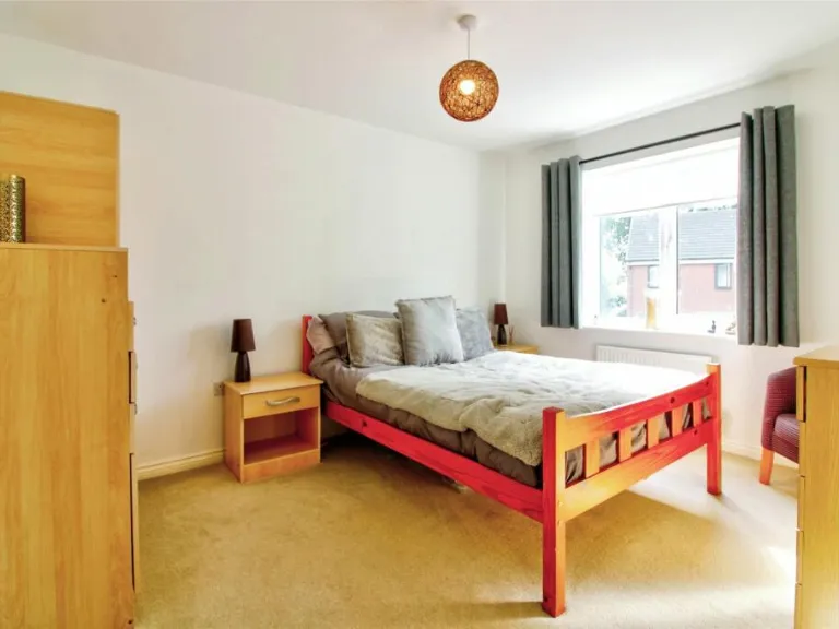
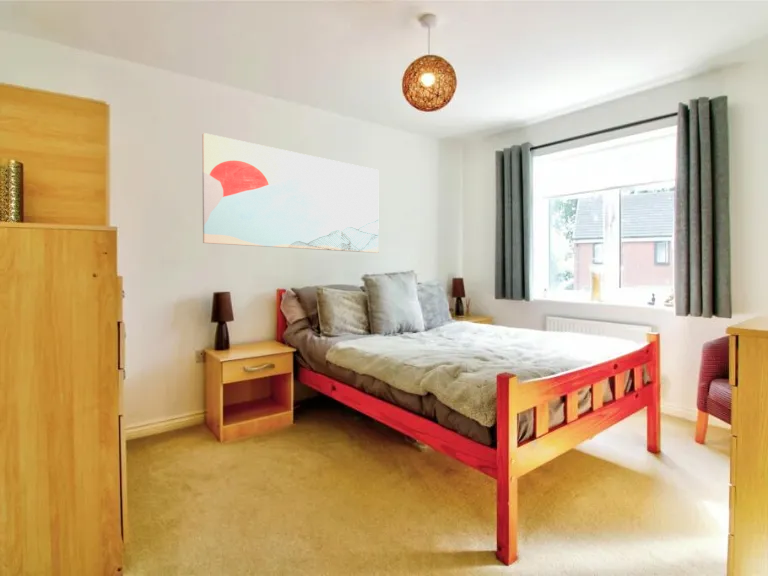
+ wall art [201,132,380,254]
